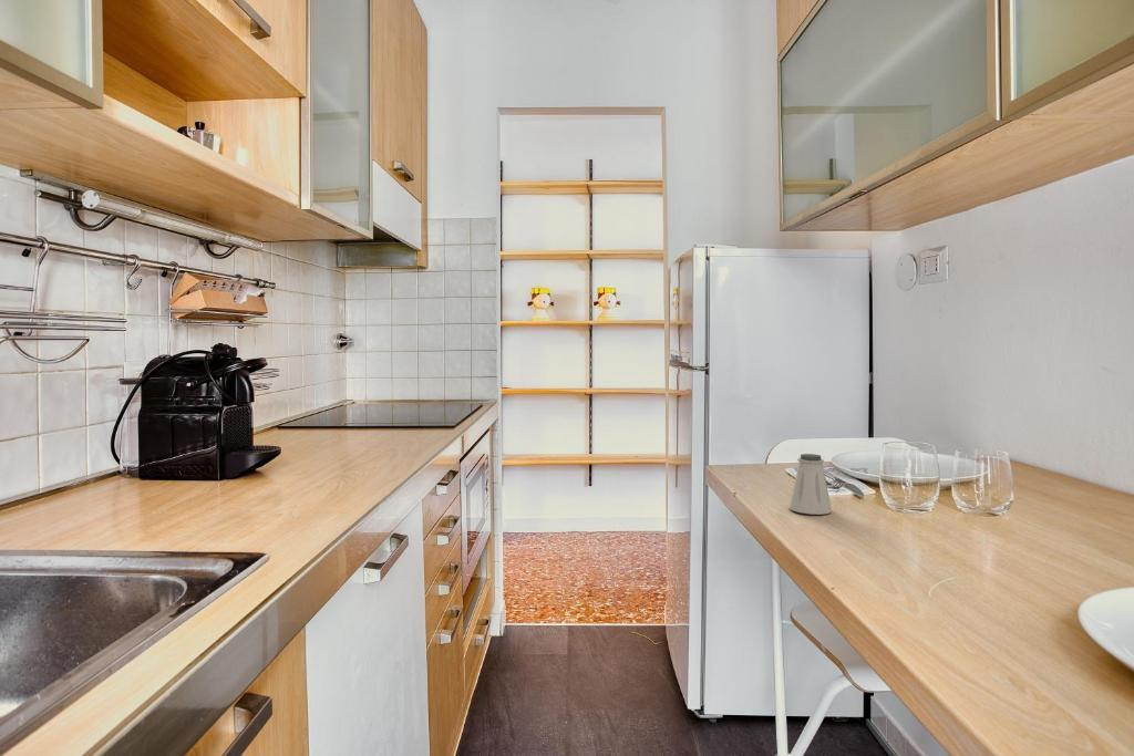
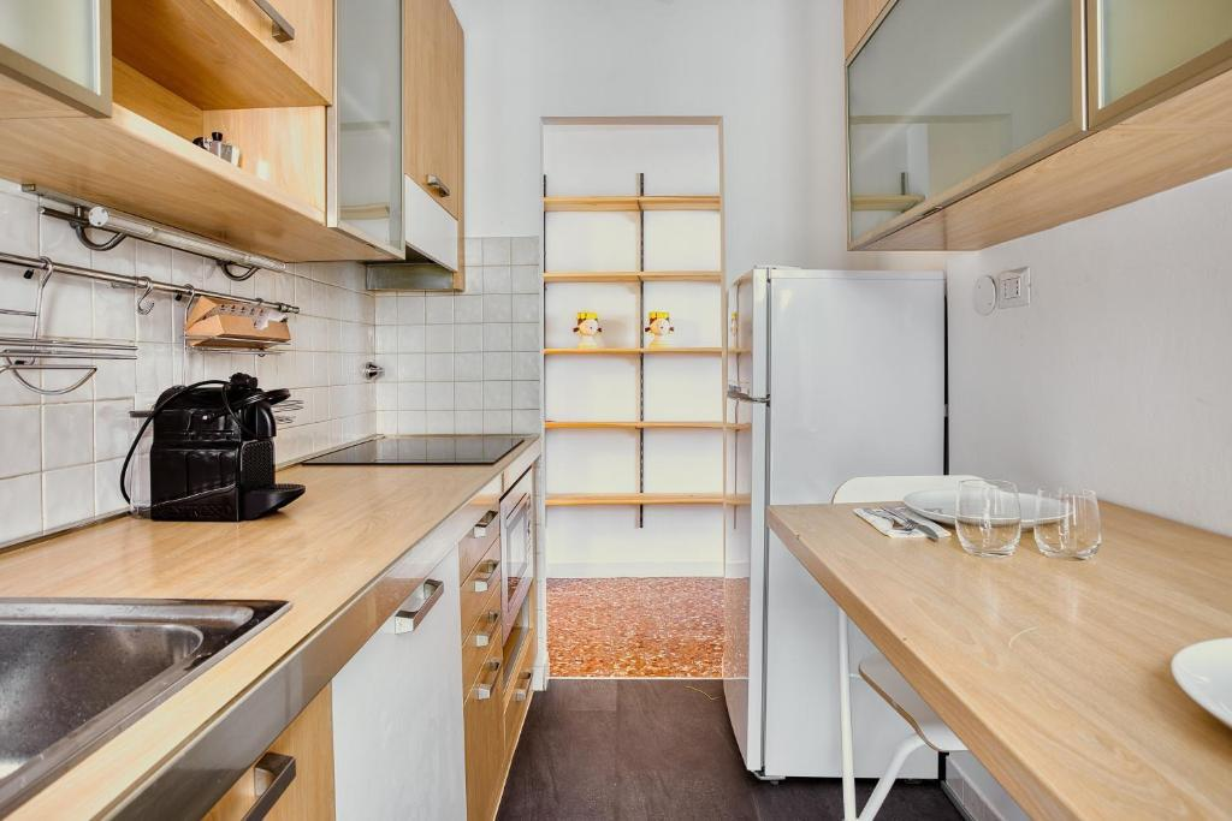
- saltshaker [787,453,833,516]
